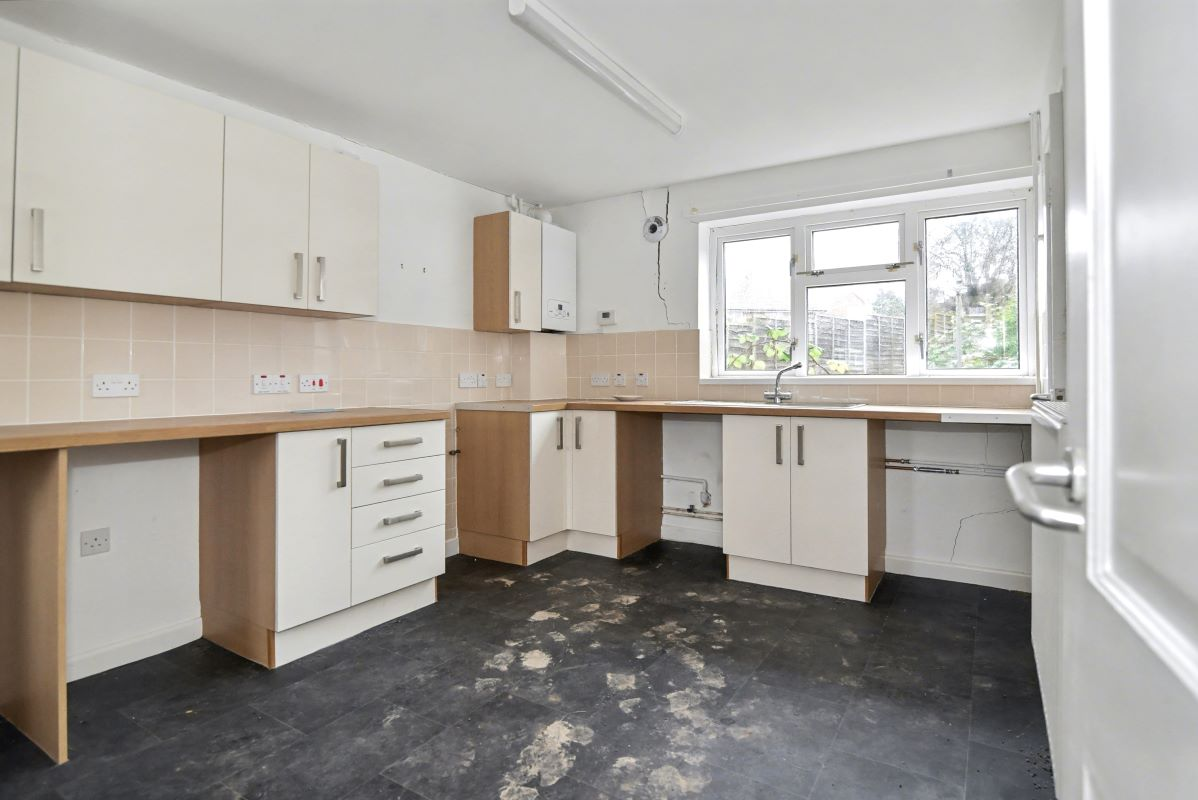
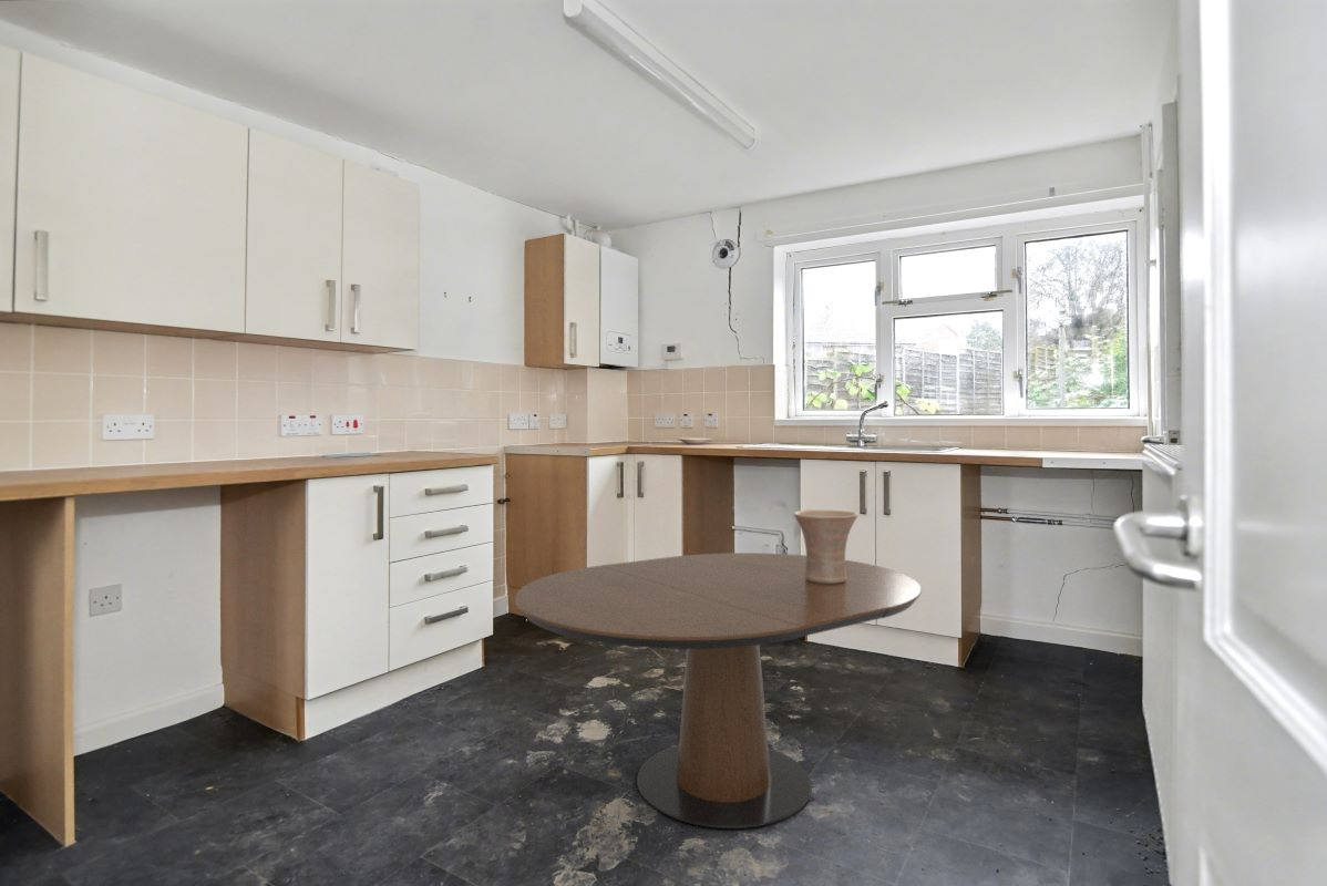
+ dining table [514,552,922,830]
+ vase [793,509,860,584]
